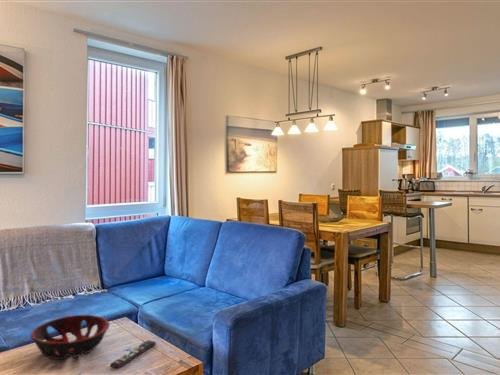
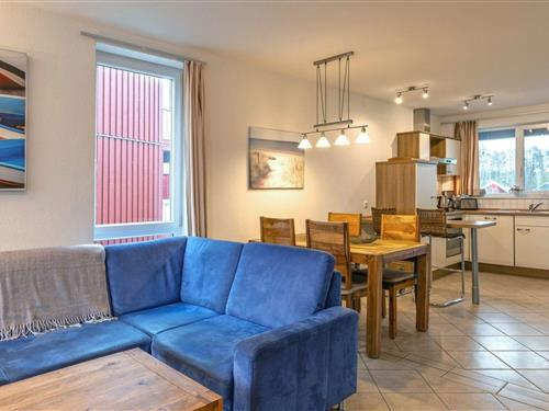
- remote control [109,339,157,369]
- decorative bowl [30,314,111,361]
